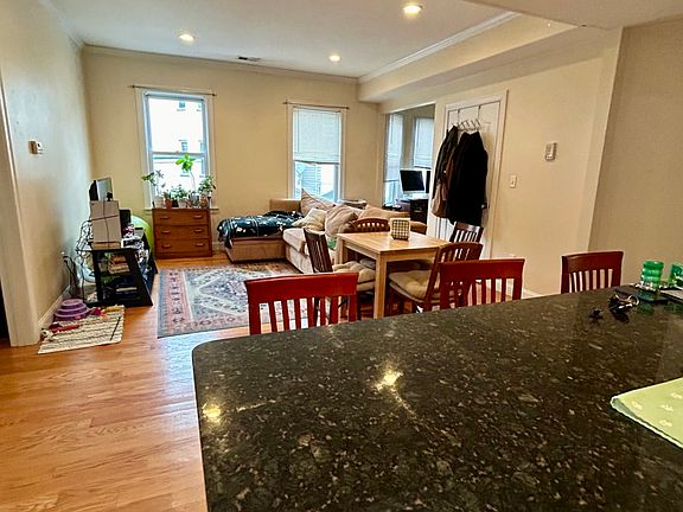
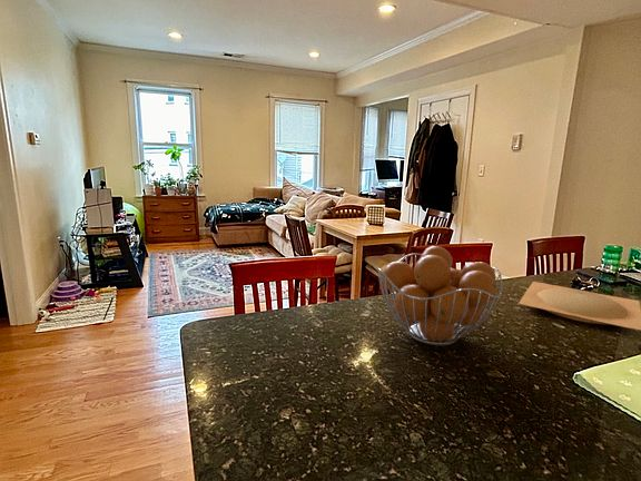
+ plate [517,281,641,331]
+ fruit basket [376,245,504,346]
